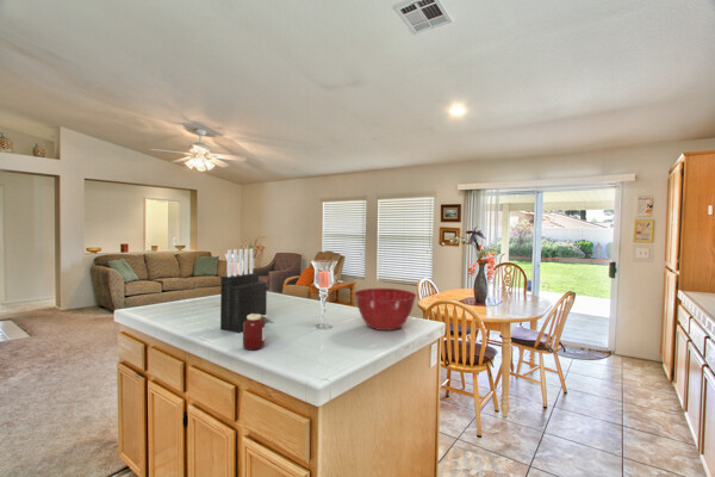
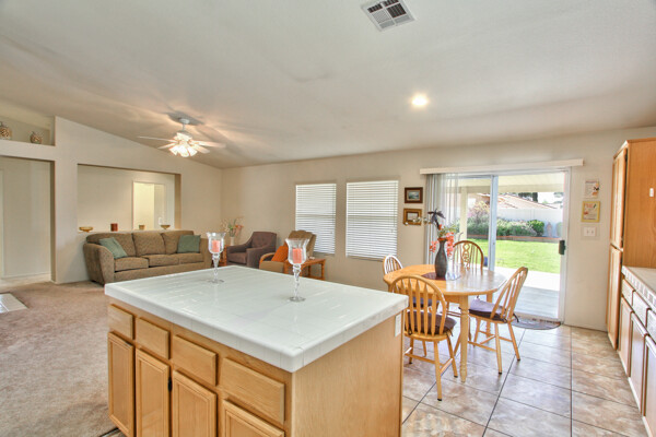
- jar [242,314,275,351]
- mixing bowl [353,287,417,332]
- knife block [219,248,268,334]
